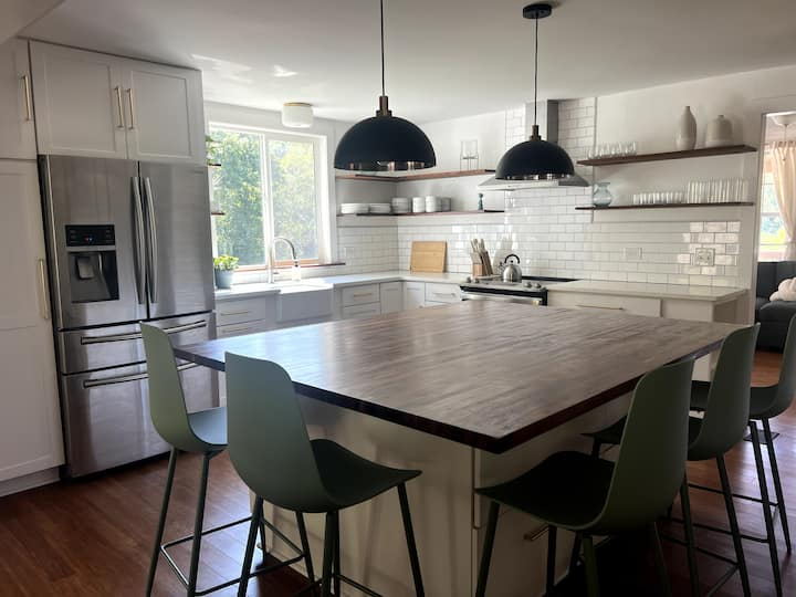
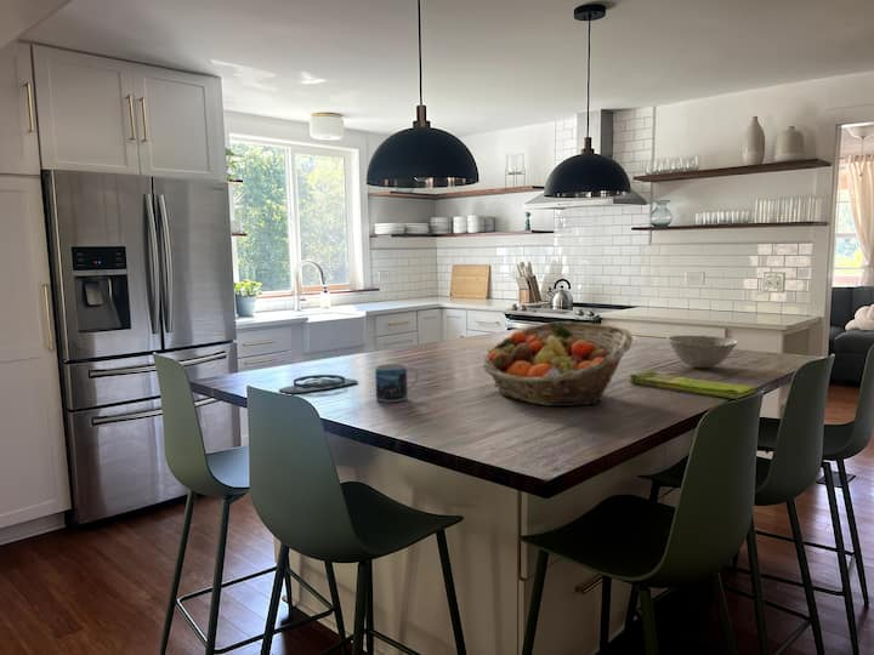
+ bowl [666,334,739,369]
+ mug [374,363,420,403]
+ dish towel [629,370,757,400]
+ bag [278,359,359,394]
+ fruit basket [481,320,634,408]
